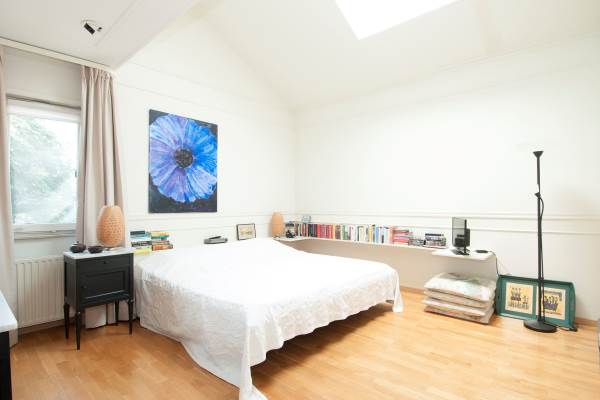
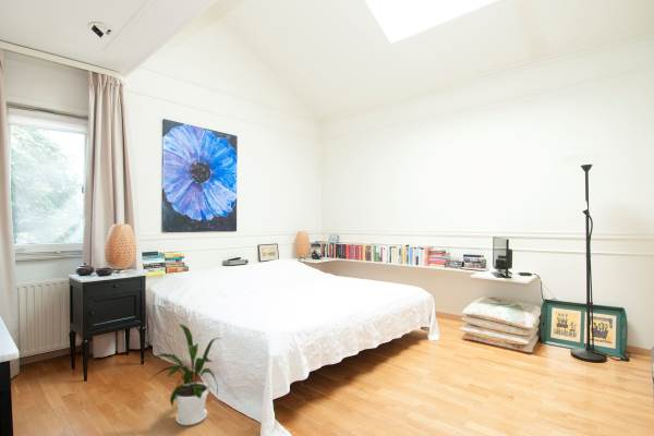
+ house plant [140,323,221,426]
